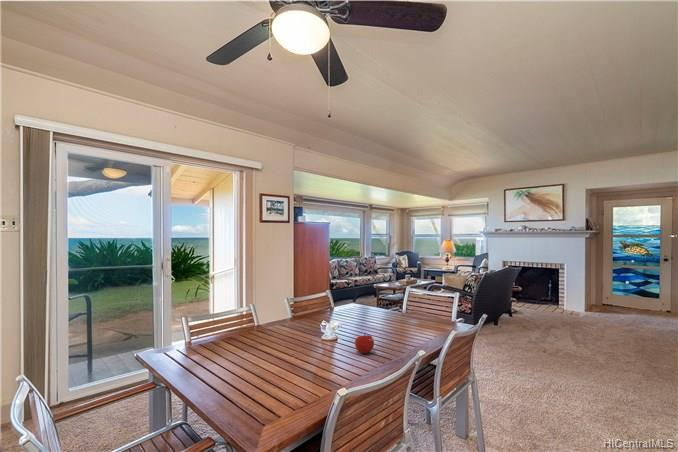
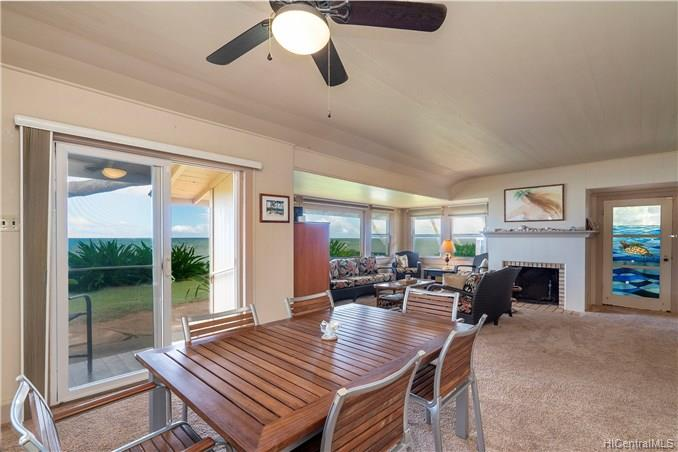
- fruit [354,332,375,354]
